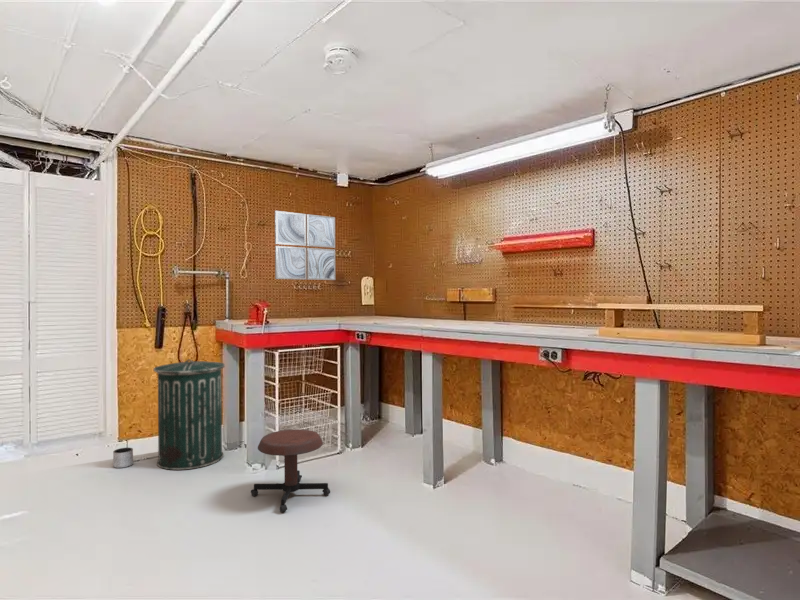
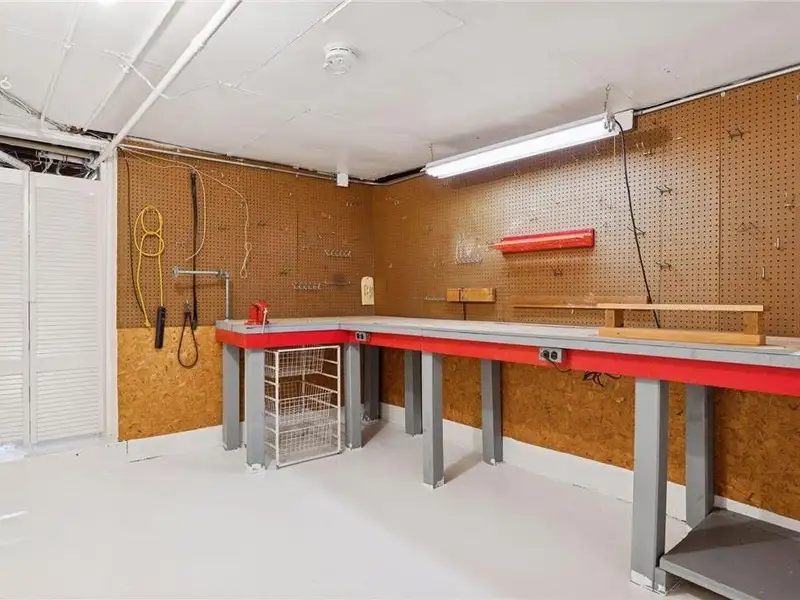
- stool [250,428,331,513]
- wall art [274,210,336,281]
- trash can [152,359,226,471]
- planter [112,447,134,469]
